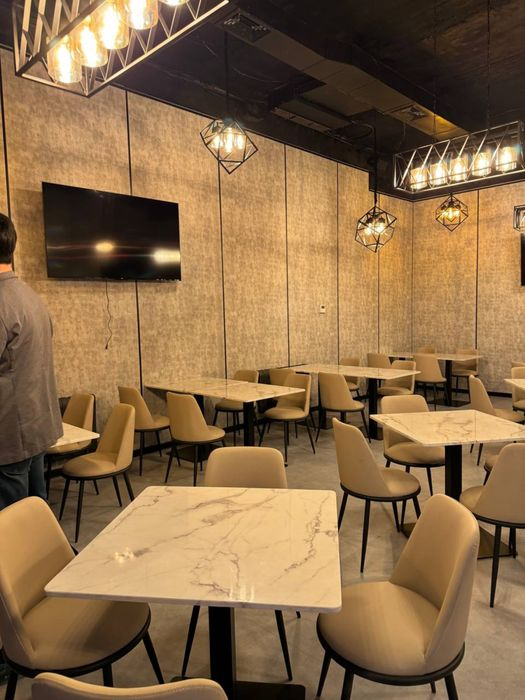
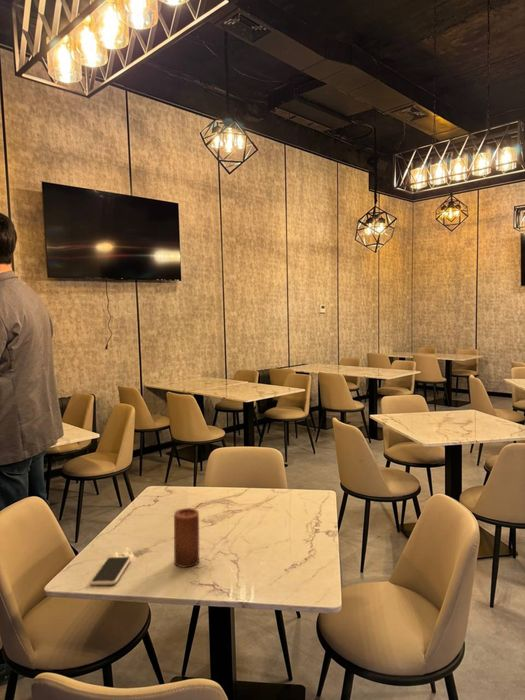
+ smartphone [89,556,132,586]
+ candle [173,507,200,568]
